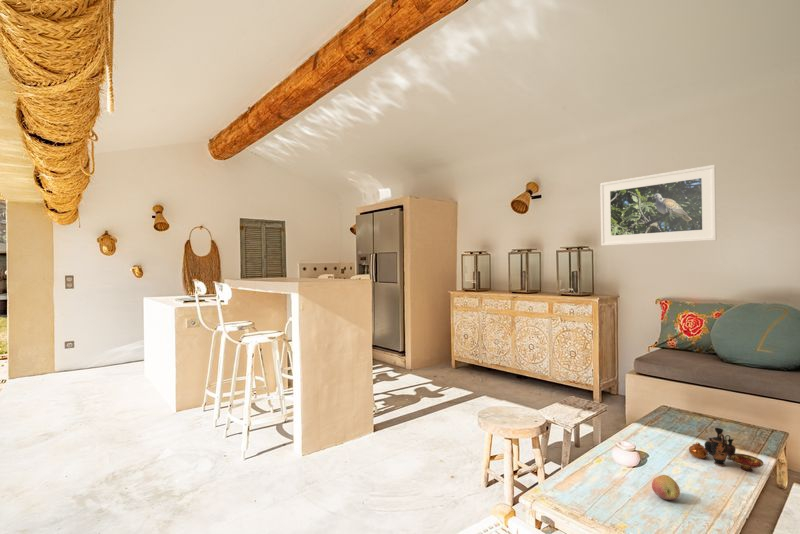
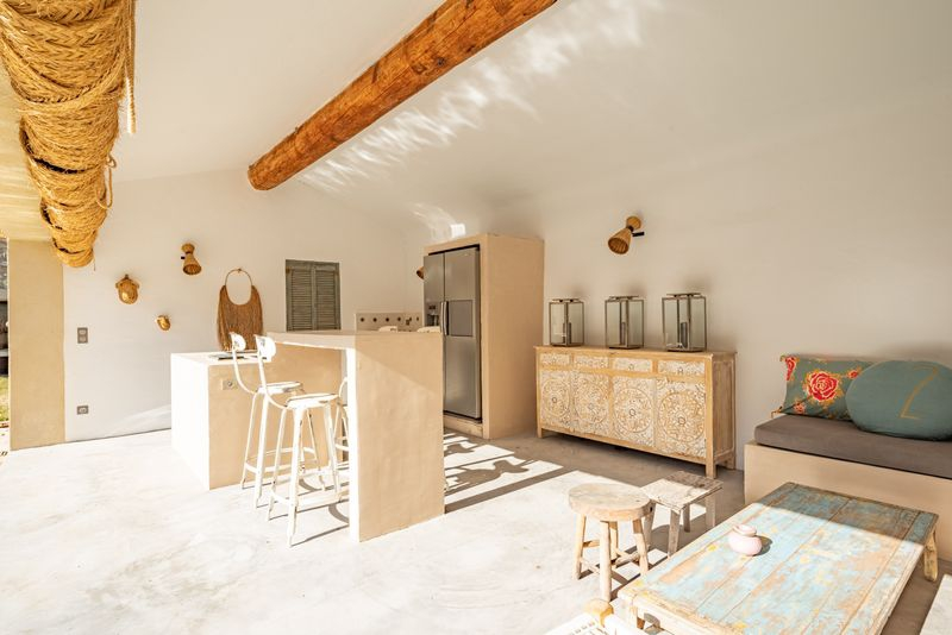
- fruit [651,474,681,501]
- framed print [599,164,717,247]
- vase [688,427,765,472]
